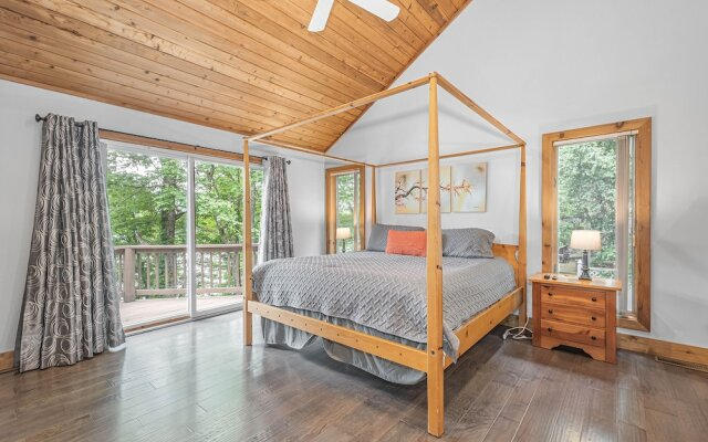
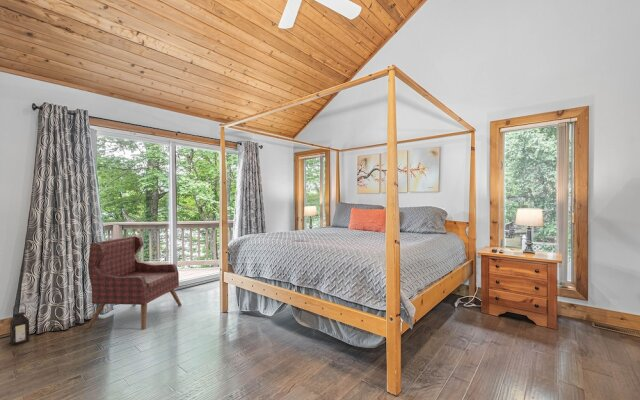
+ lantern [9,303,30,347]
+ armchair [85,235,183,331]
